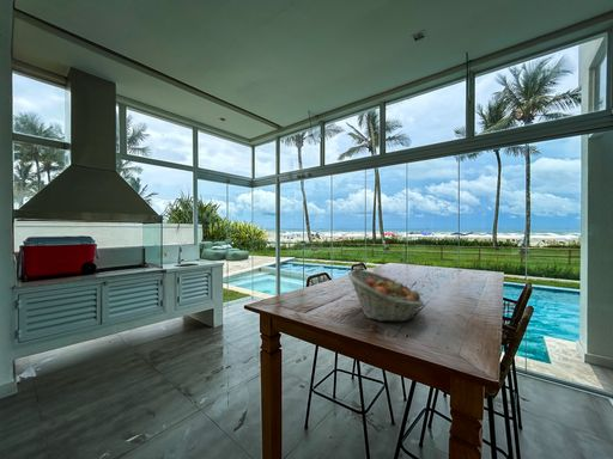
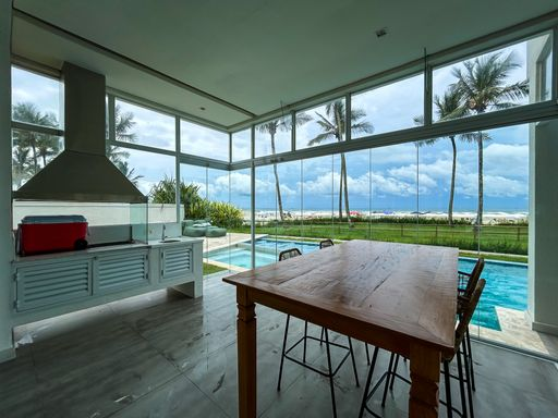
- fruit basket [347,269,425,323]
